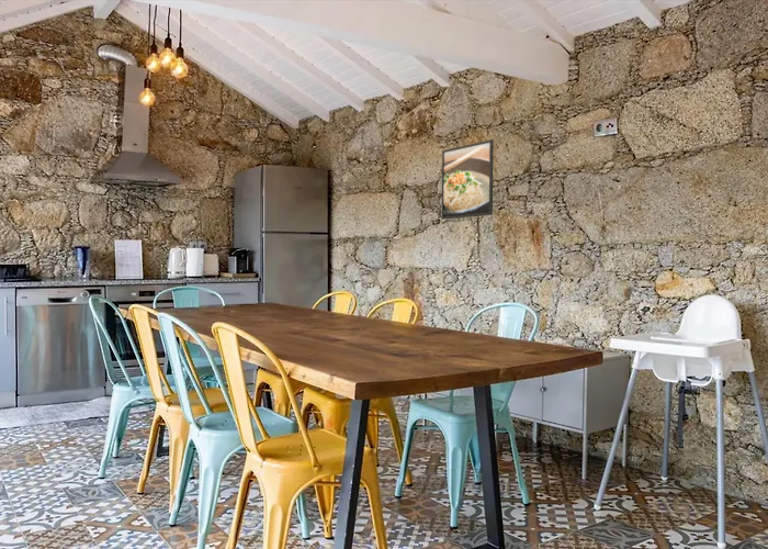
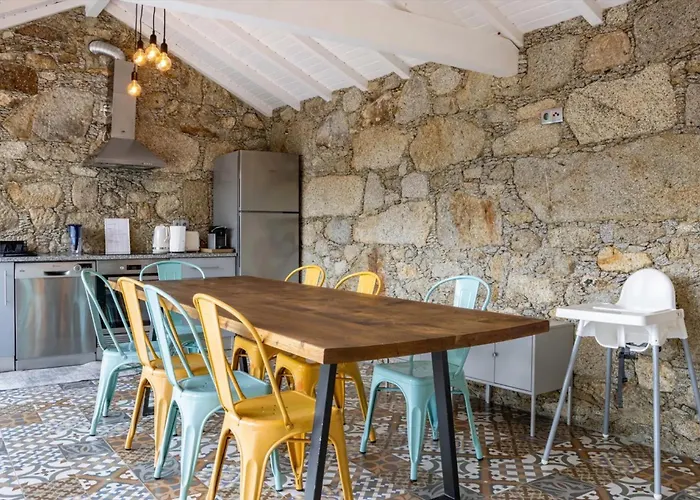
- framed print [440,138,495,221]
